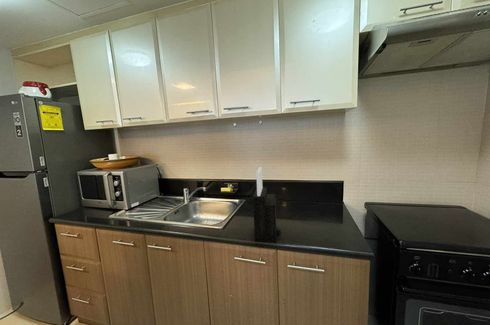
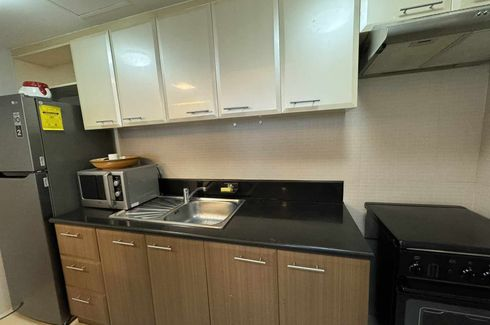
- knife block [252,166,282,244]
